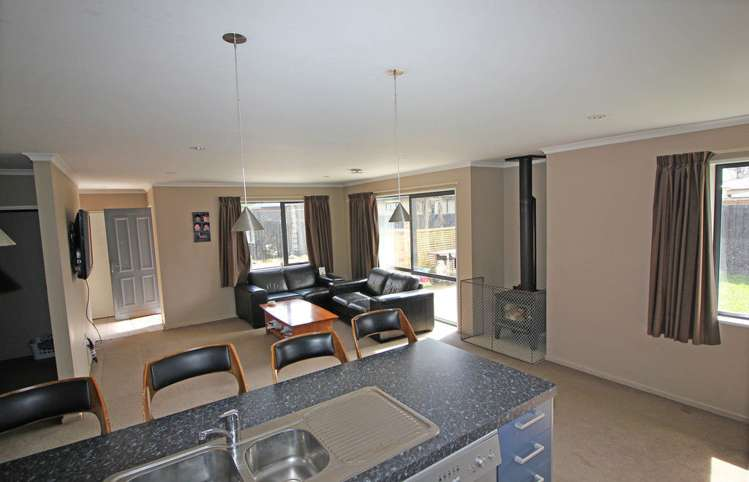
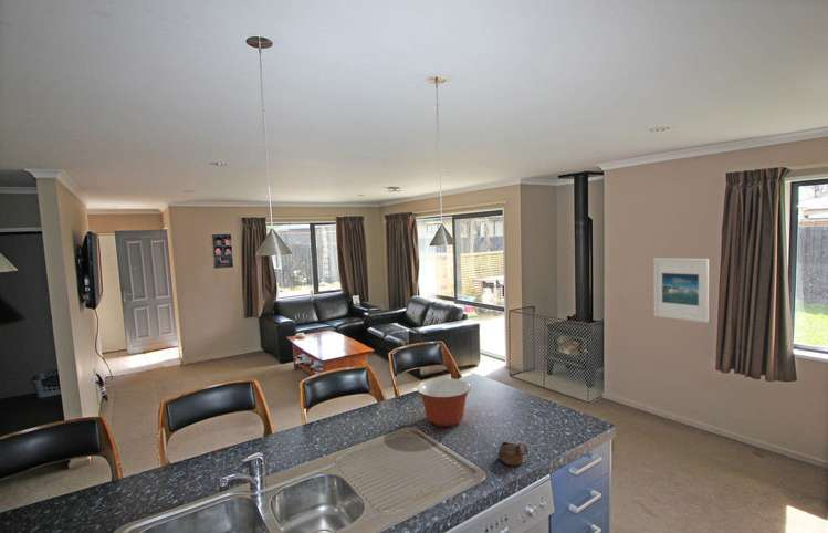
+ mixing bowl [416,377,472,427]
+ cup [497,440,530,467]
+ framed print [652,258,710,324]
